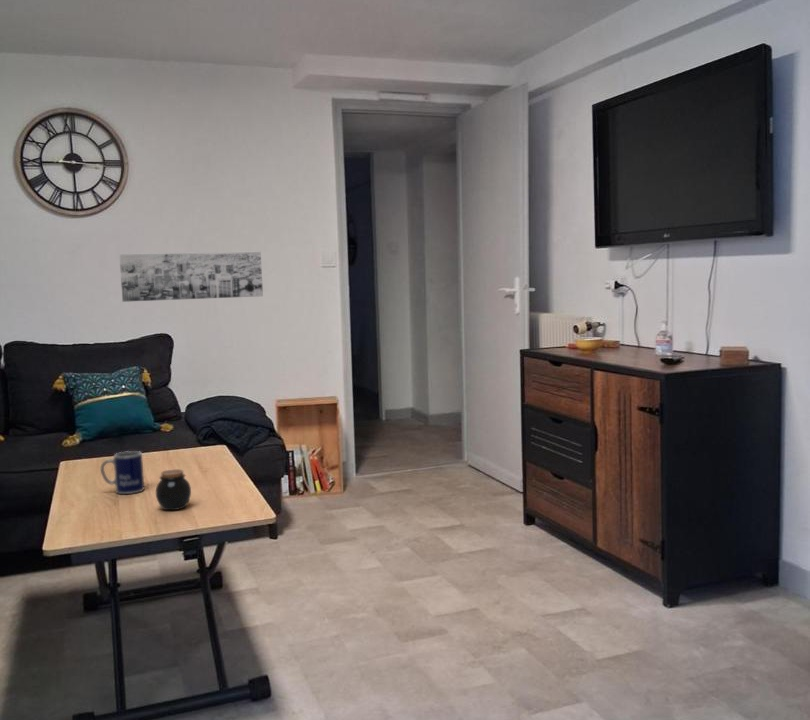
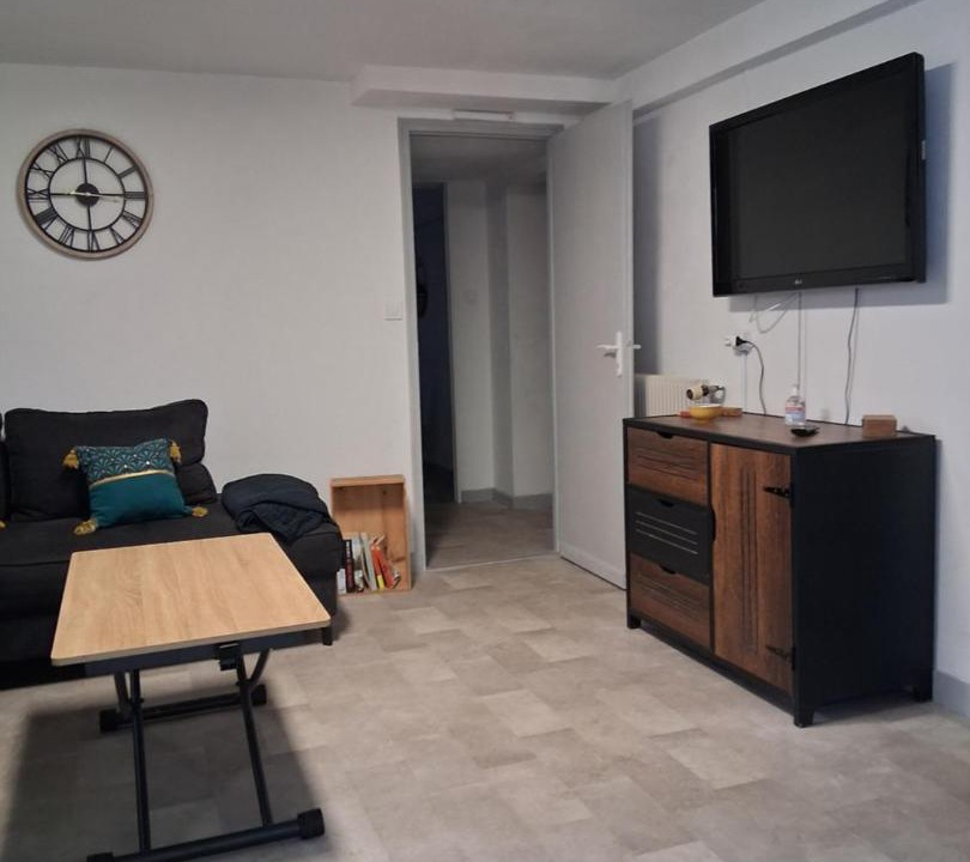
- mug [100,450,145,495]
- jar [155,468,192,511]
- wall art [118,251,264,303]
